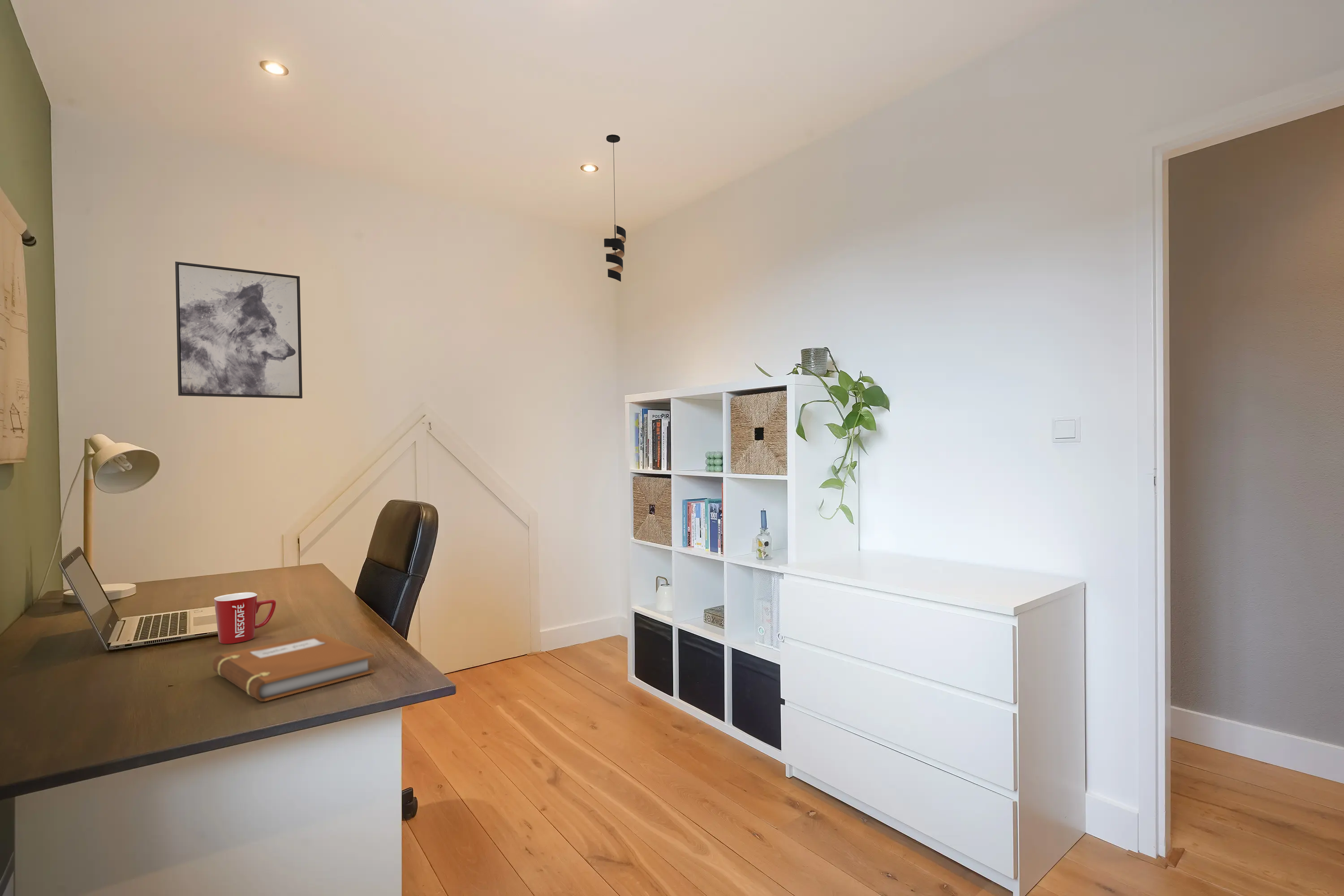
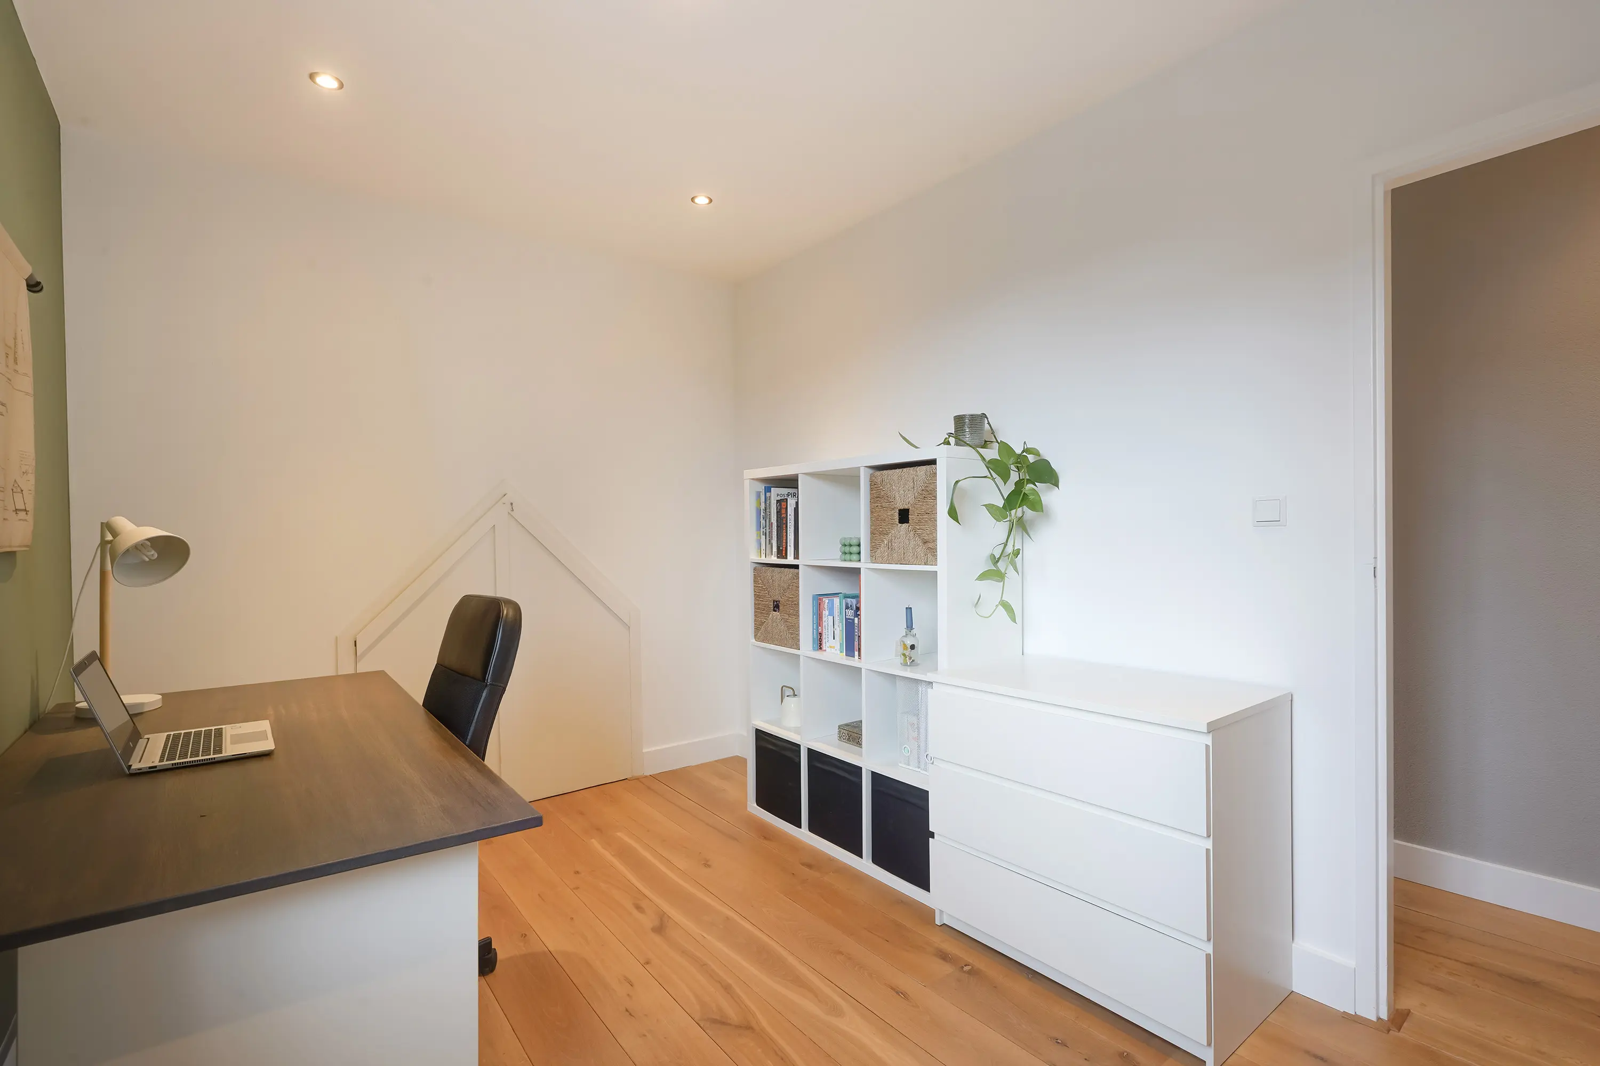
- mug [214,592,276,644]
- wall art [175,261,303,399]
- notebook [212,633,375,702]
- pendant light [603,134,626,282]
